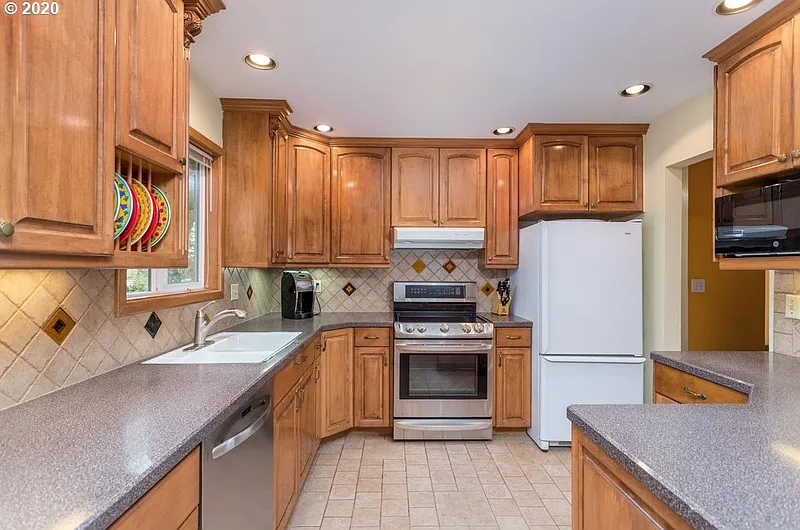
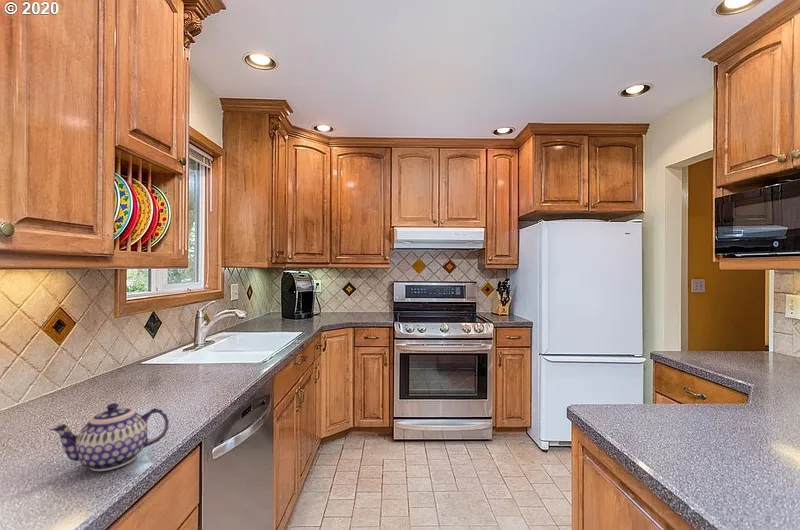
+ teapot [49,402,170,472]
